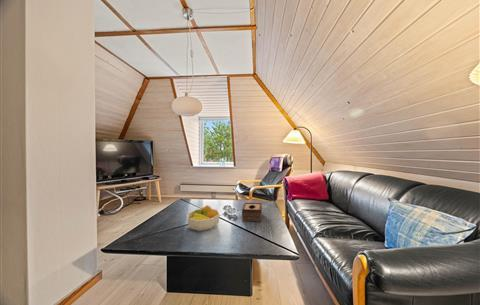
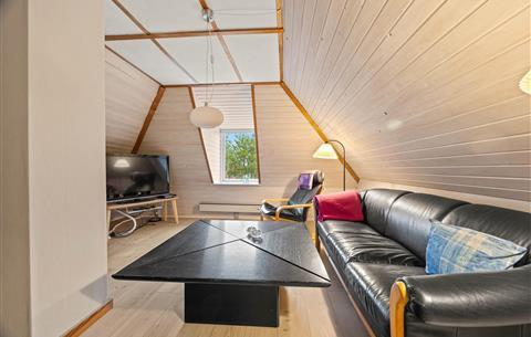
- fruit bowl [186,204,221,232]
- tissue box [241,202,263,223]
